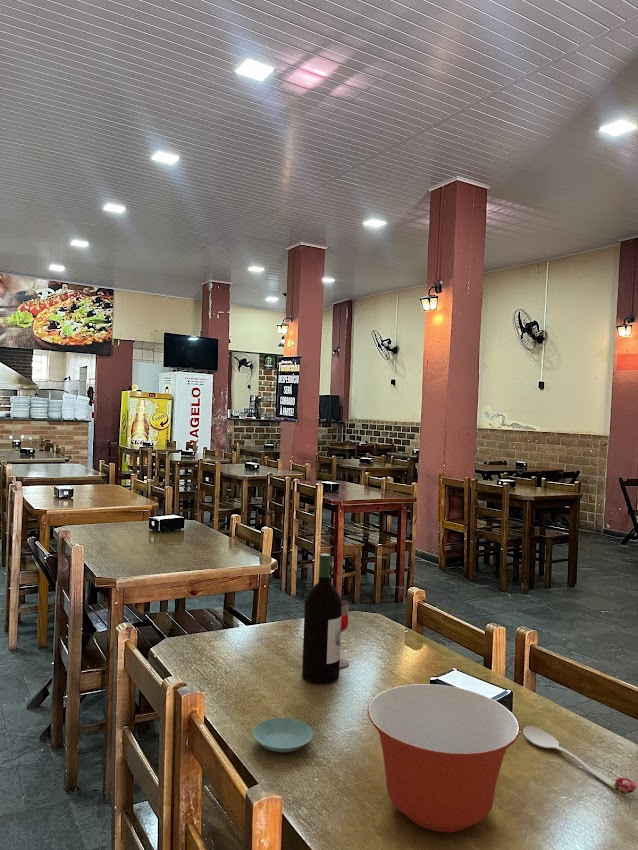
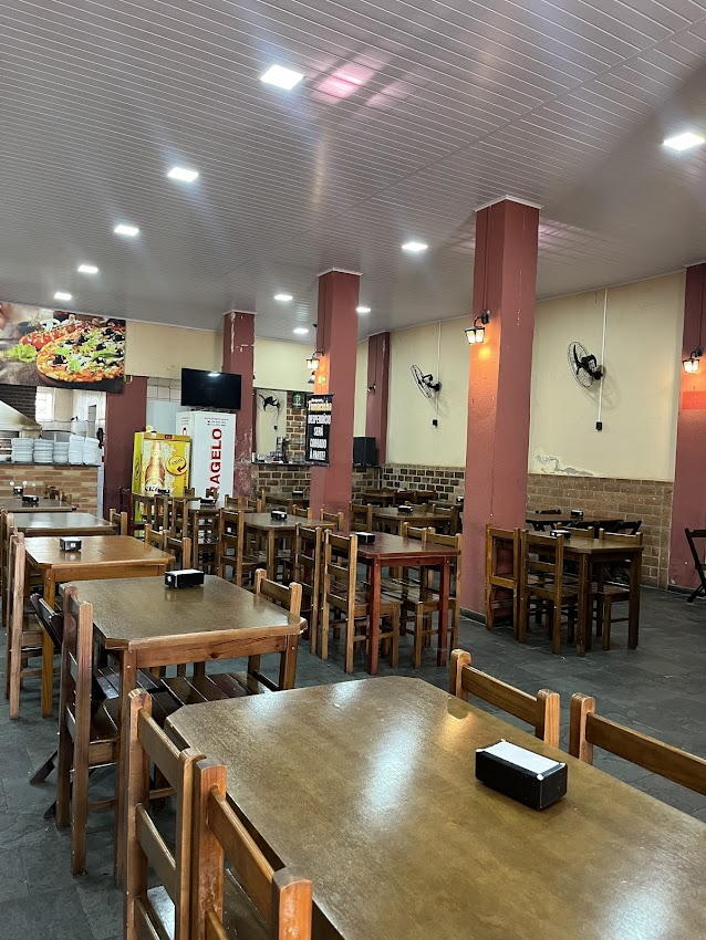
- mixing bowl [367,683,521,833]
- saucer [252,717,314,753]
- wine bottle [301,553,350,685]
- spoon [522,725,638,796]
